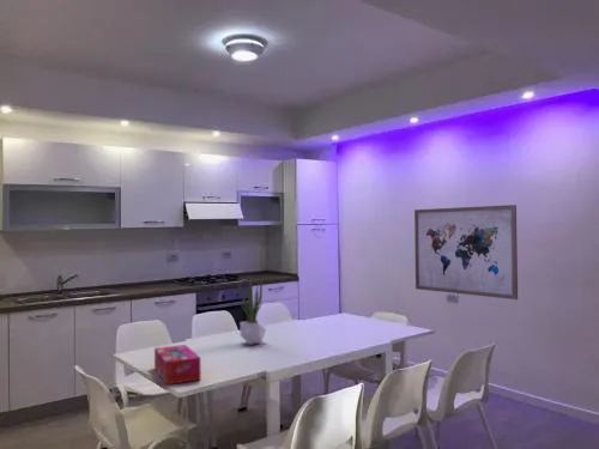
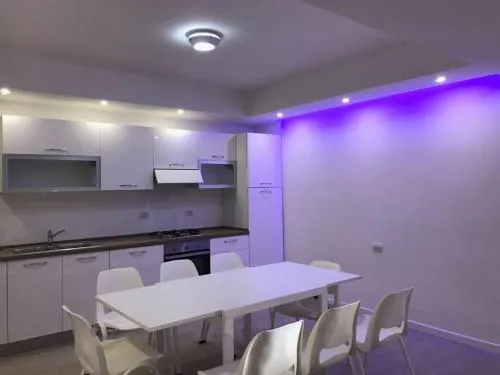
- potted plant [237,277,267,346]
- tissue box [153,344,201,386]
- wall art [413,204,519,301]
